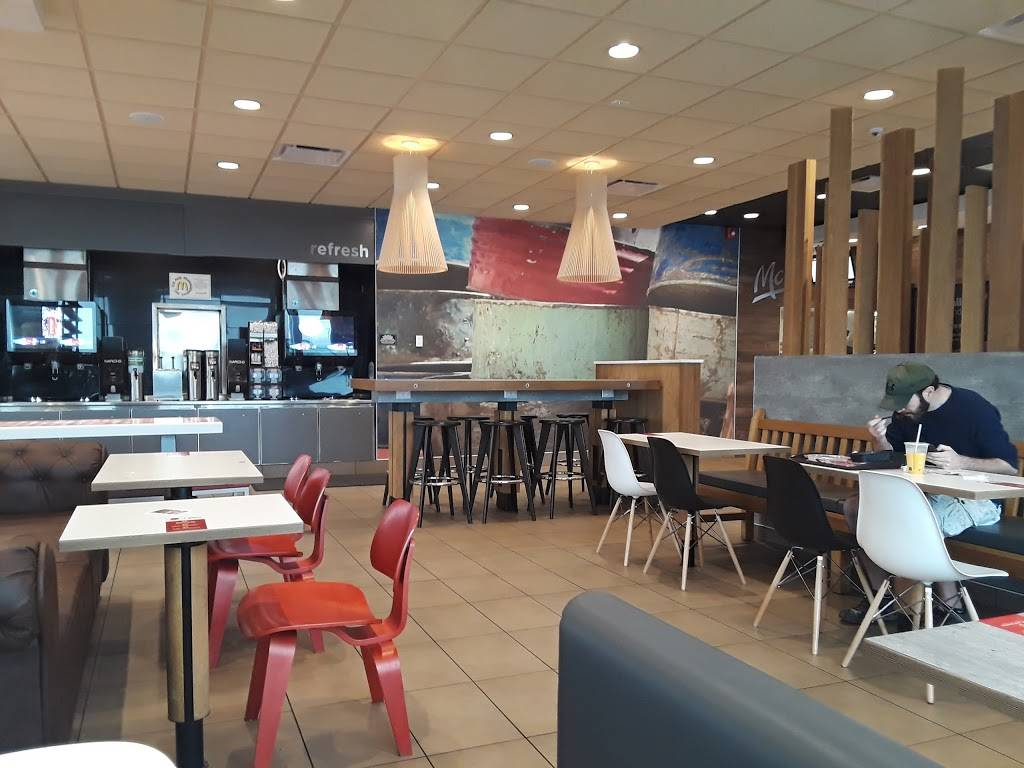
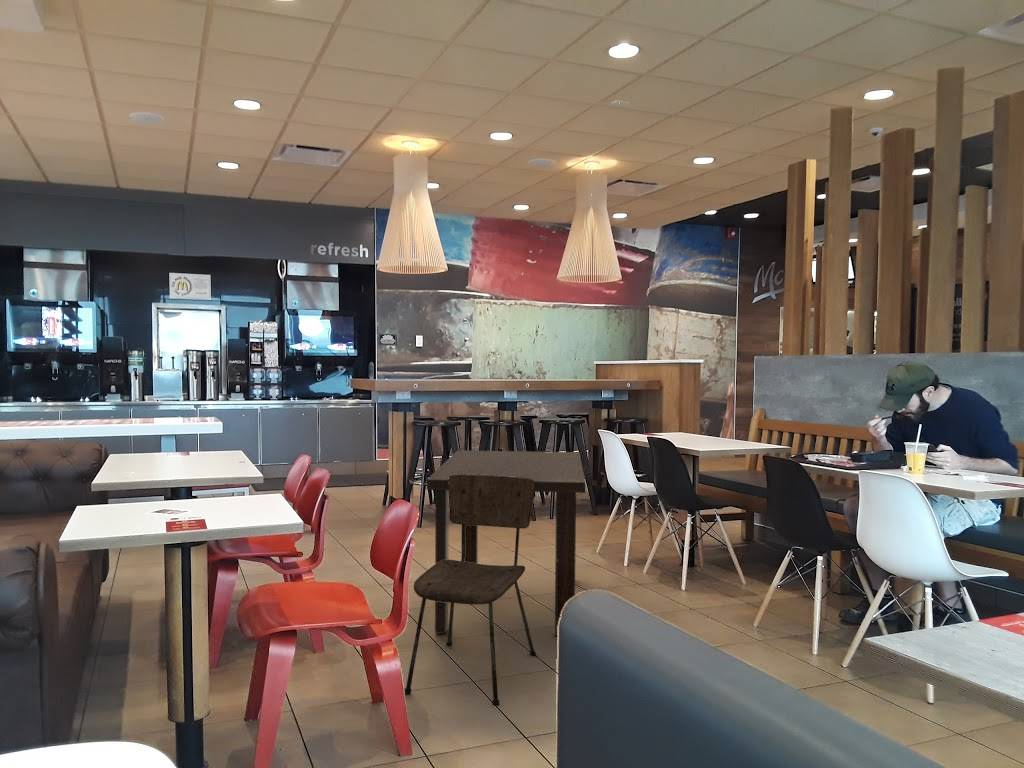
+ dining chair [404,474,537,707]
+ dining table [426,449,587,637]
